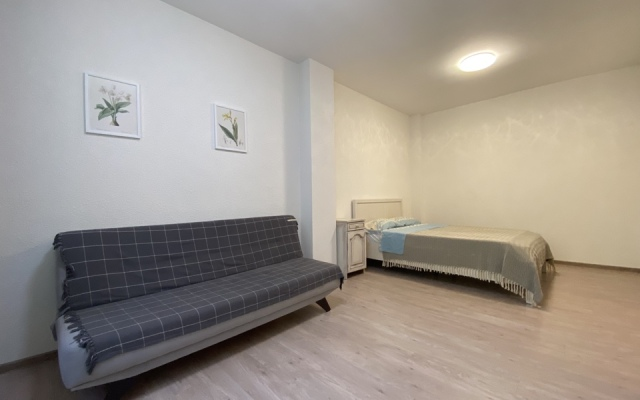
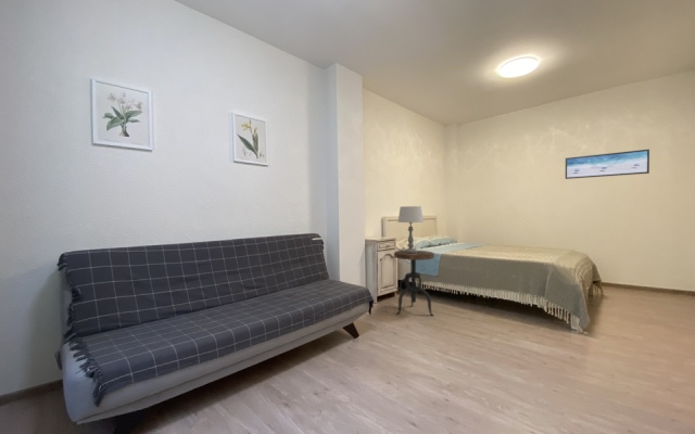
+ table lamp [396,205,425,254]
+ side table [393,250,435,317]
+ wall art [565,149,650,180]
